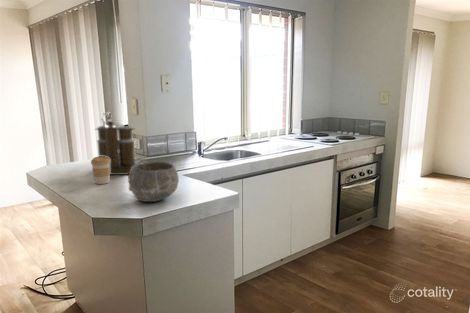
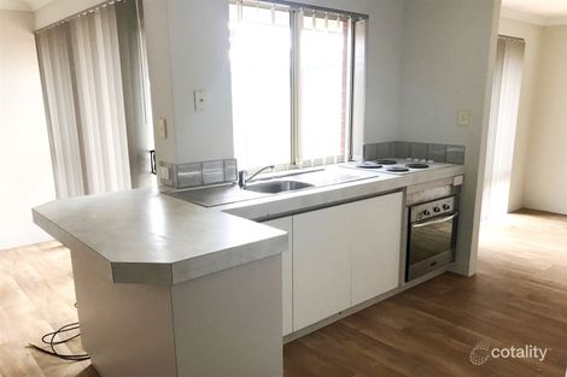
- coffee maker [94,110,142,176]
- coffee cup [90,156,111,185]
- bowl [127,161,180,203]
